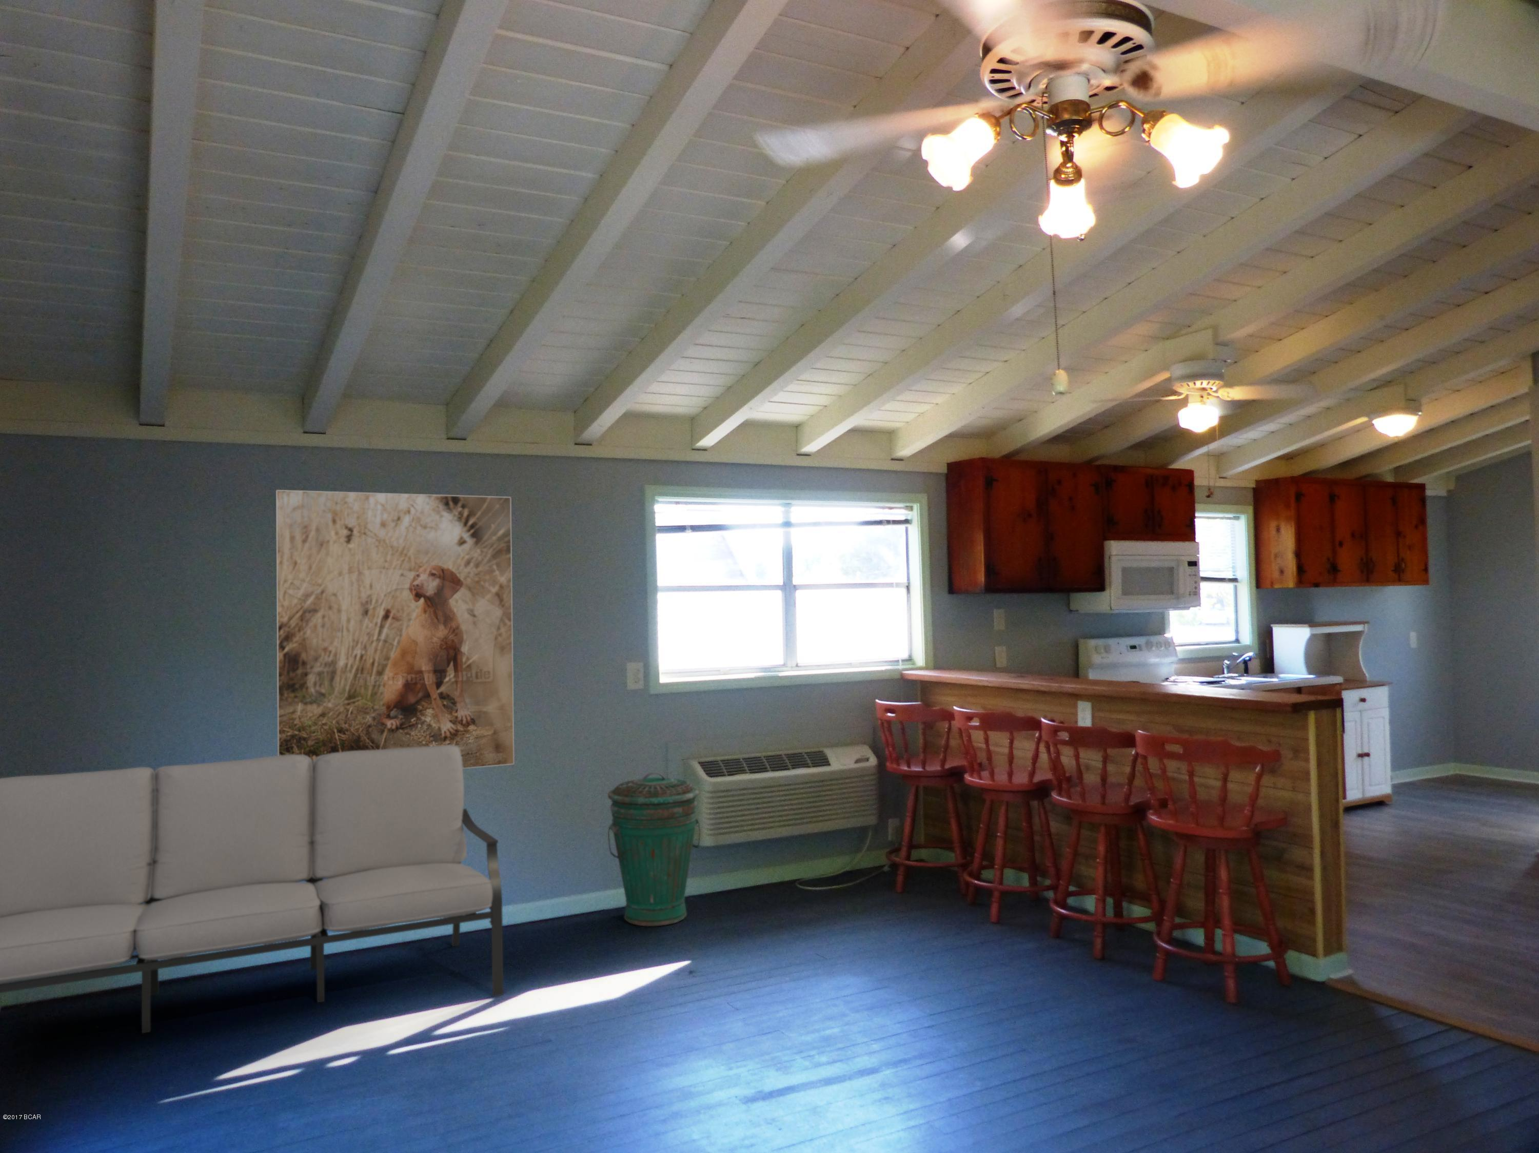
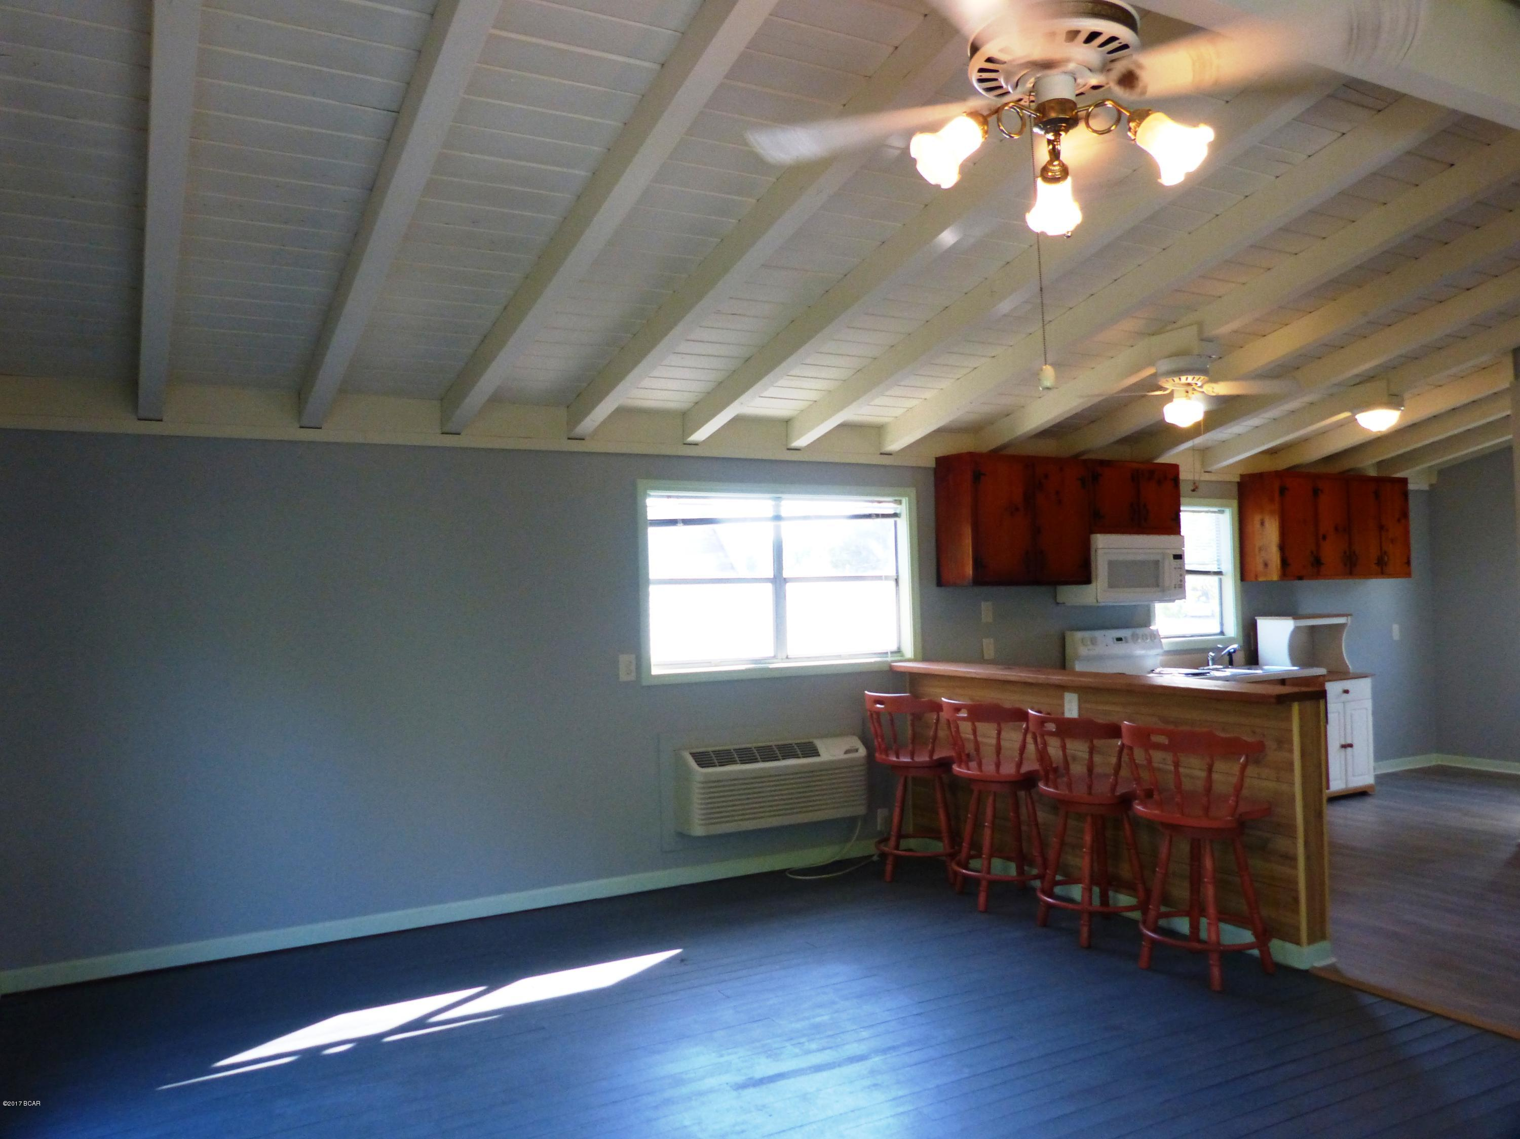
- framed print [275,489,515,769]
- sofa [0,745,504,1034]
- trash can [607,771,700,927]
